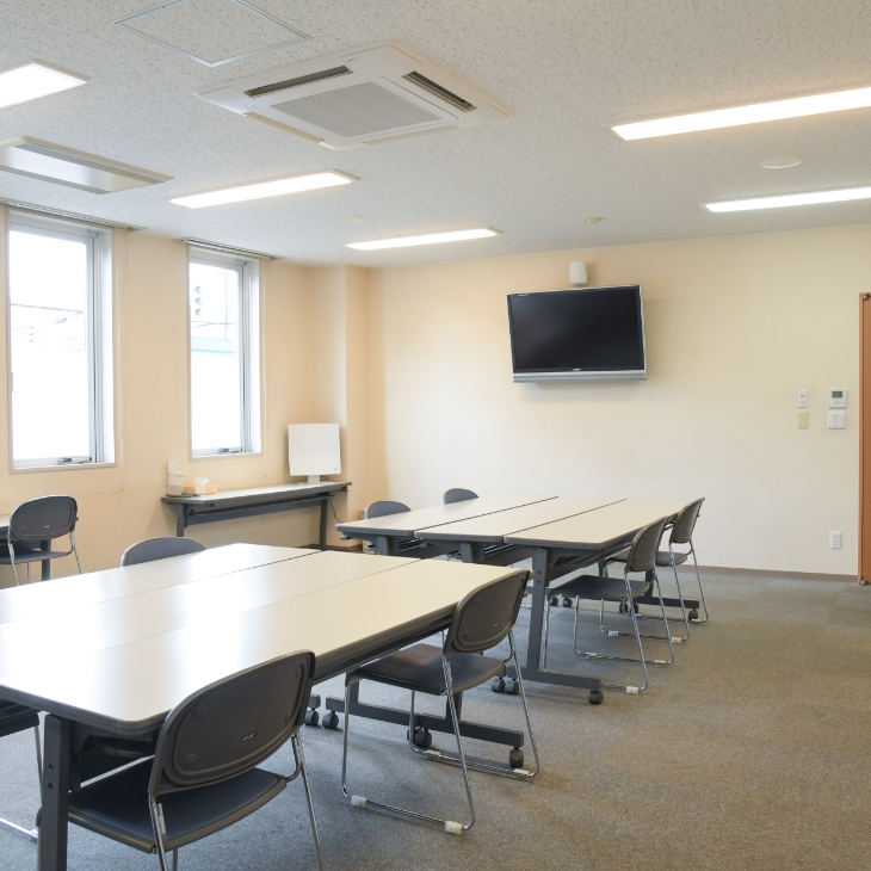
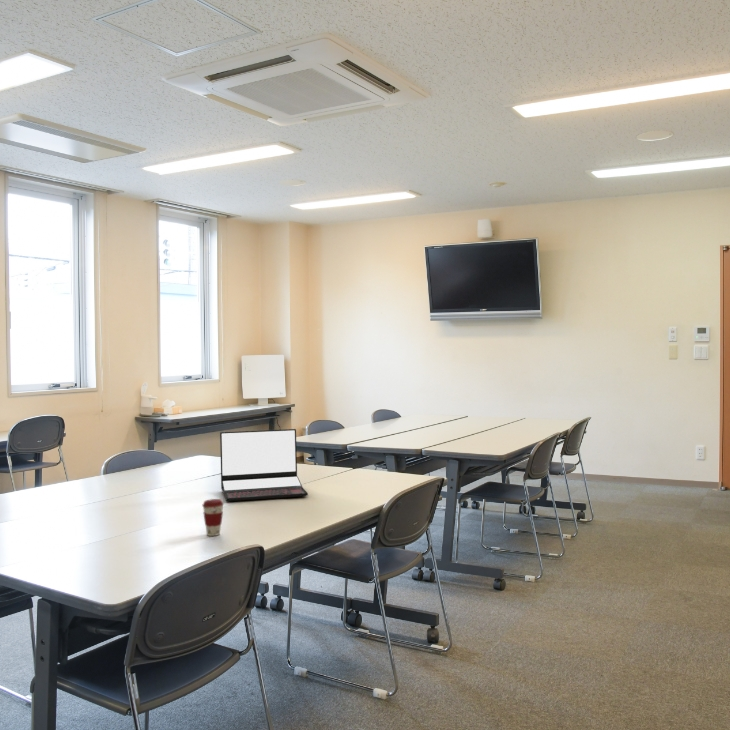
+ laptop [219,428,309,502]
+ coffee cup [201,498,225,537]
